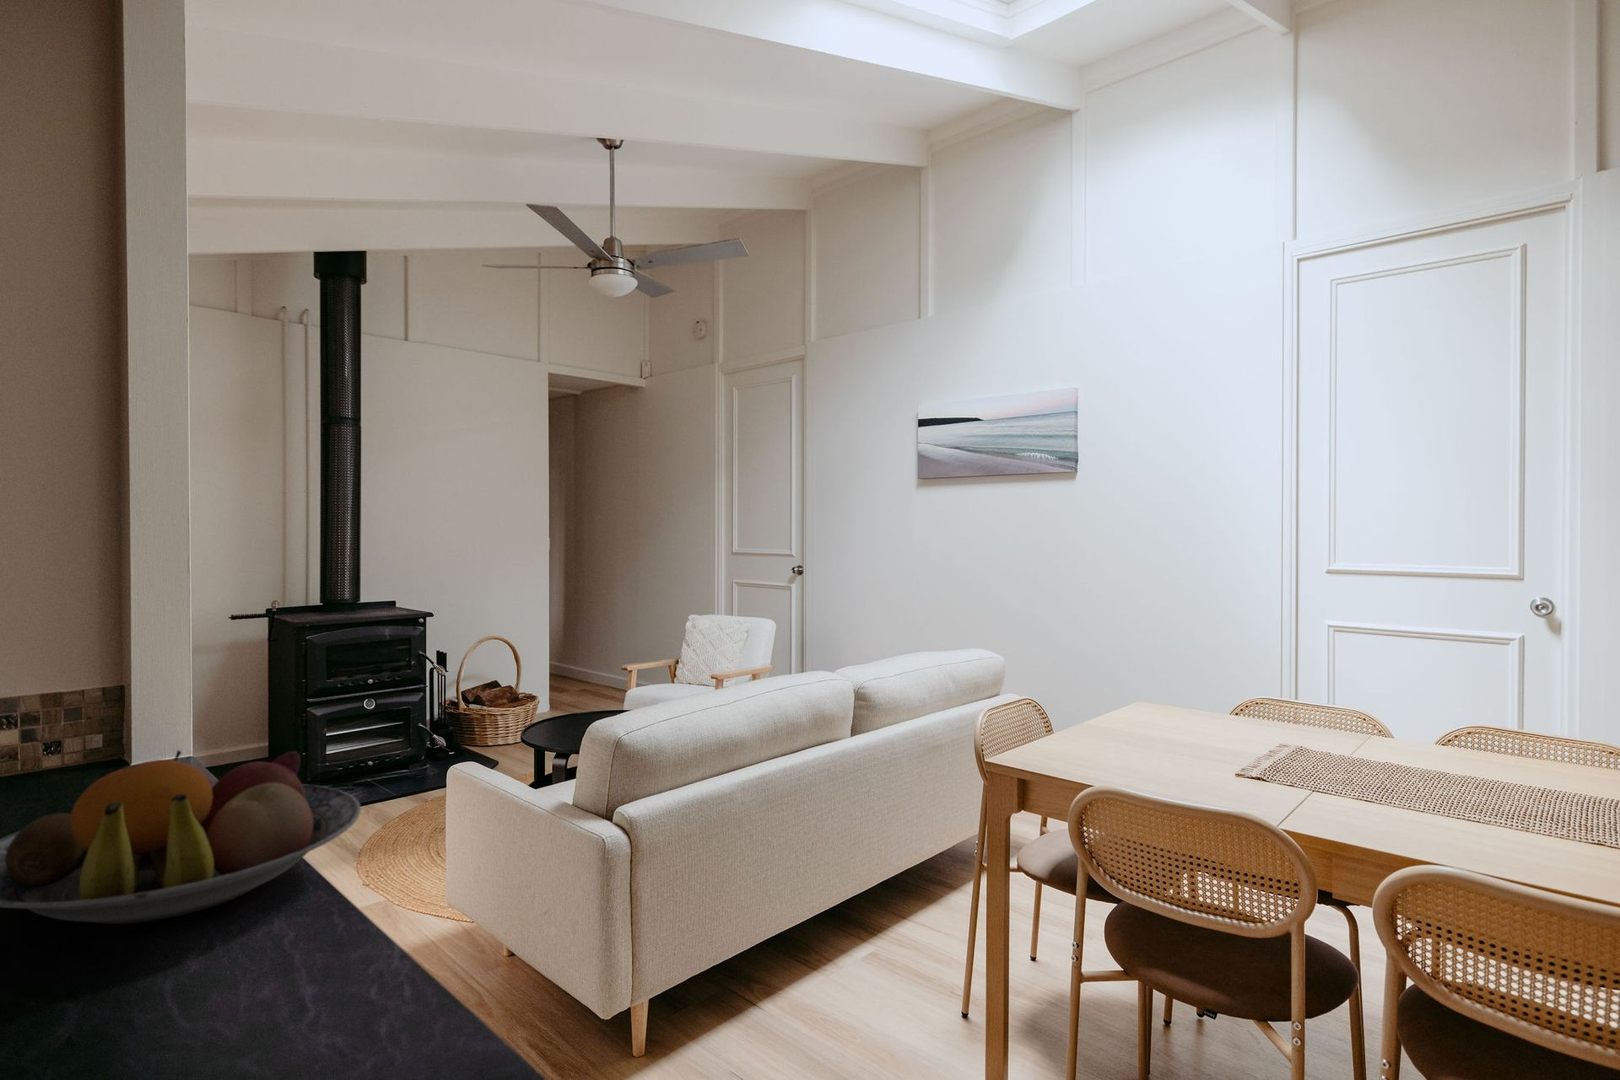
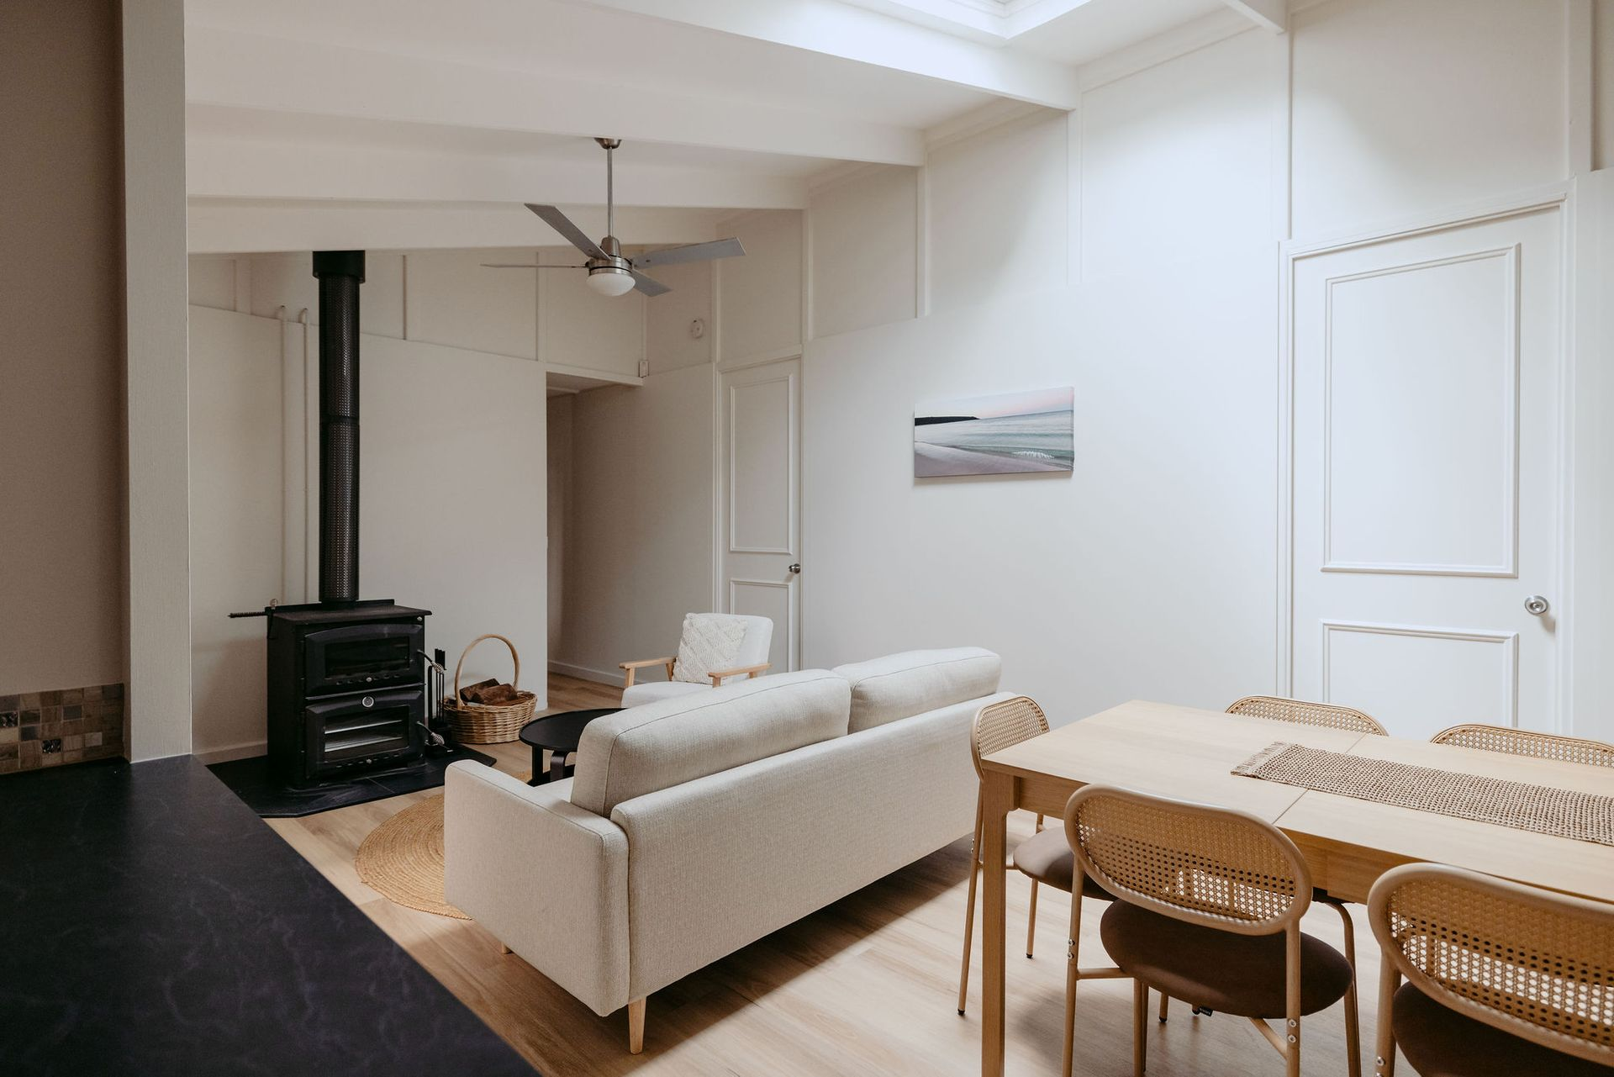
- fruit bowl [0,750,361,925]
